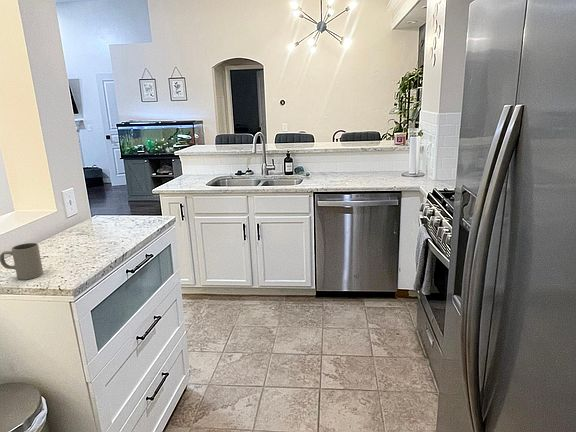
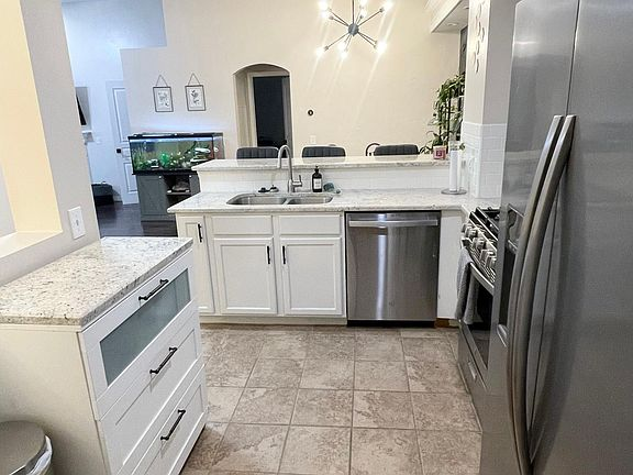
- mug [0,242,44,281]
